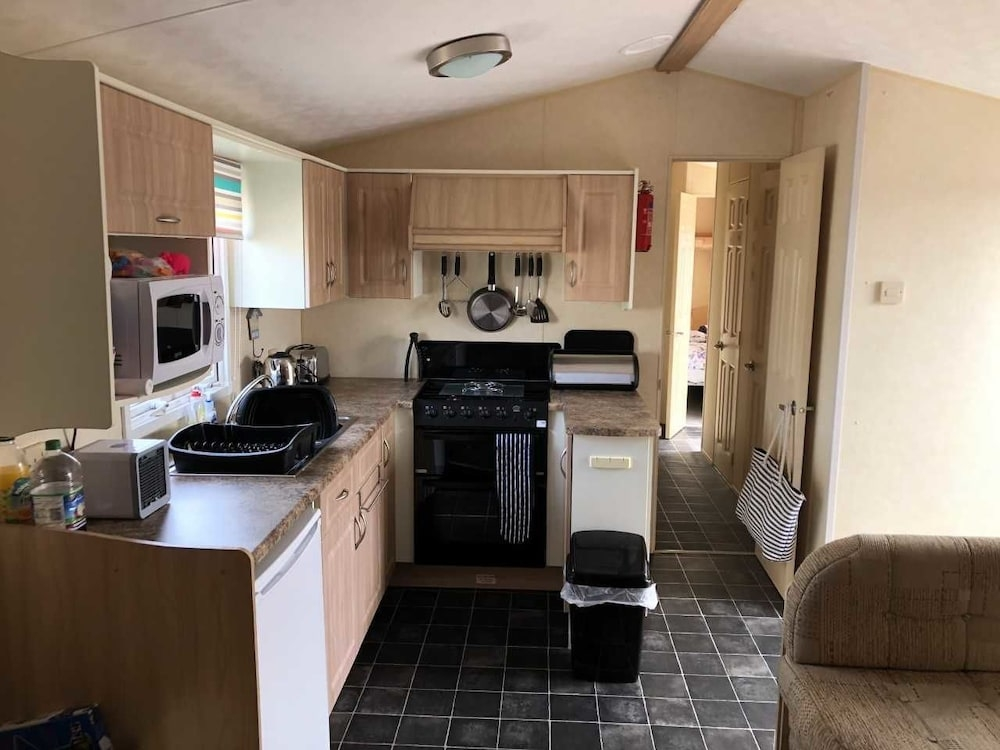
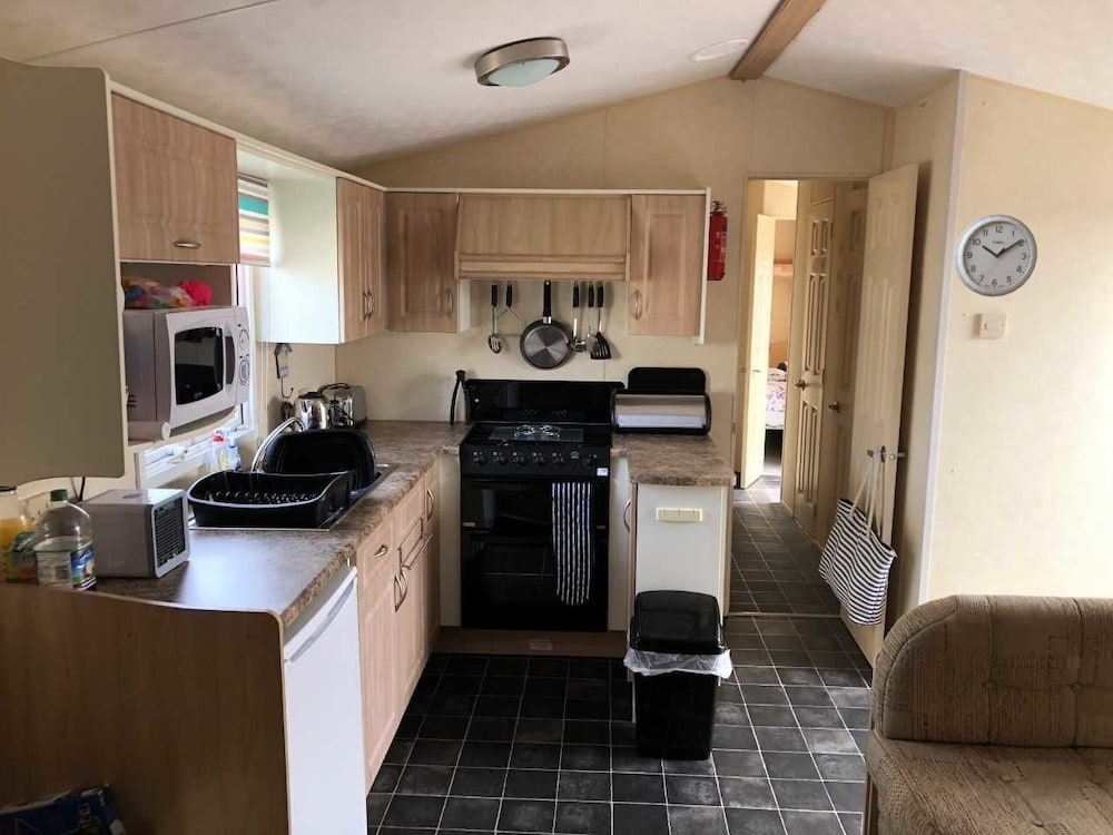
+ wall clock [953,214,1038,298]
